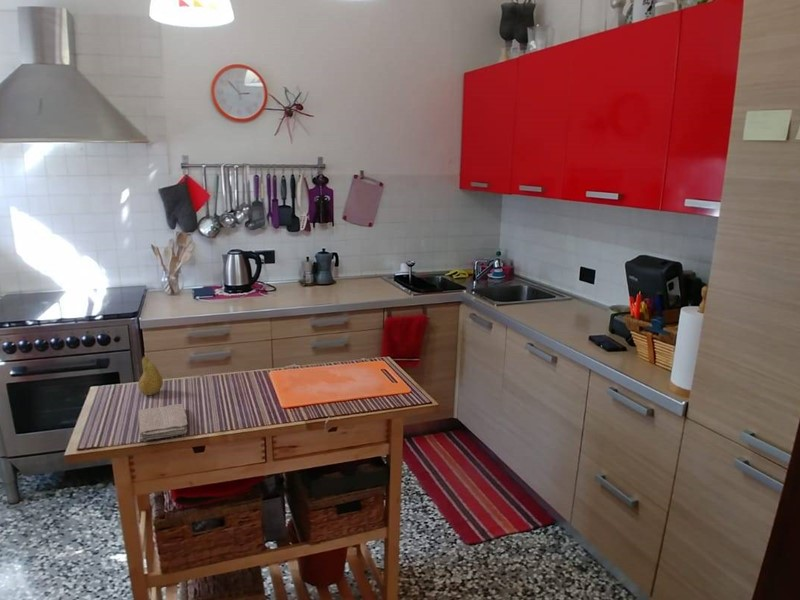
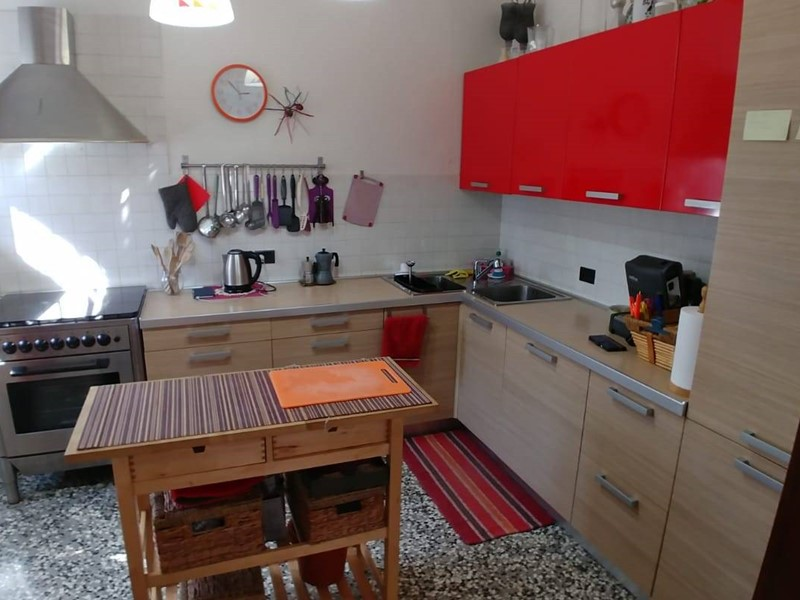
- washcloth [137,403,189,442]
- fruit [137,356,164,396]
